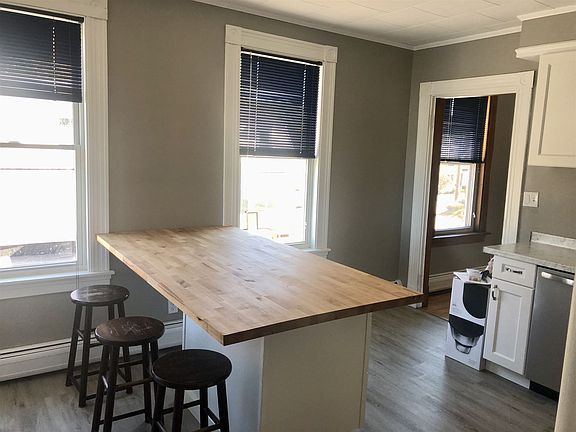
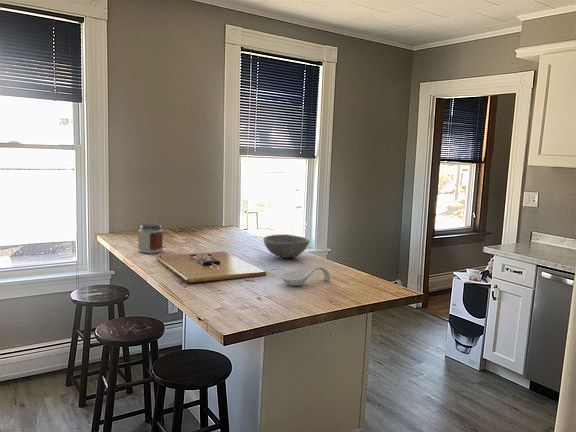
+ spoon rest [280,265,332,287]
+ jar [137,223,164,254]
+ bowl [262,234,310,259]
+ cutting board [155,251,267,284]
